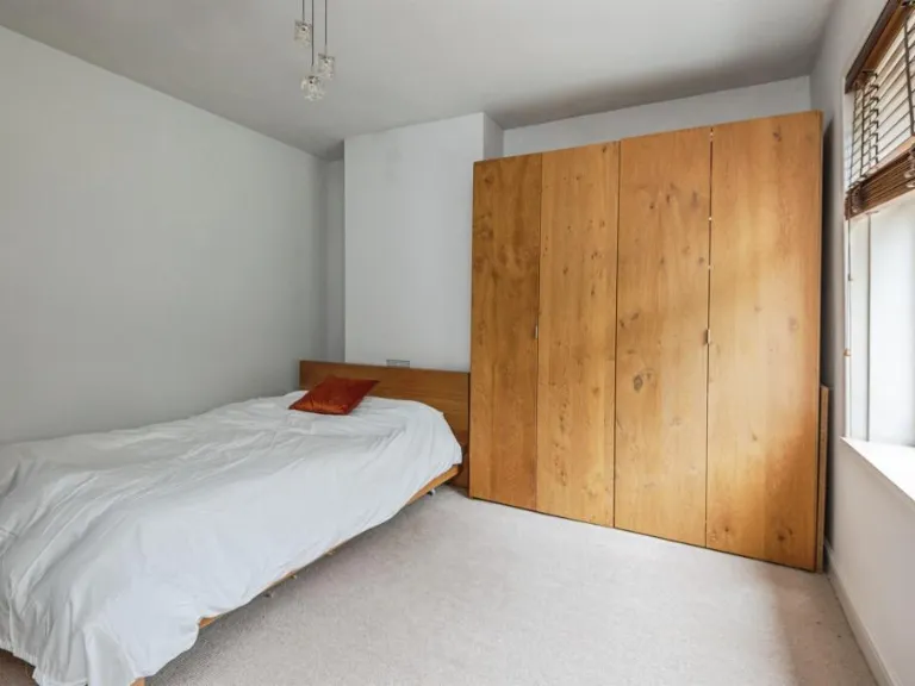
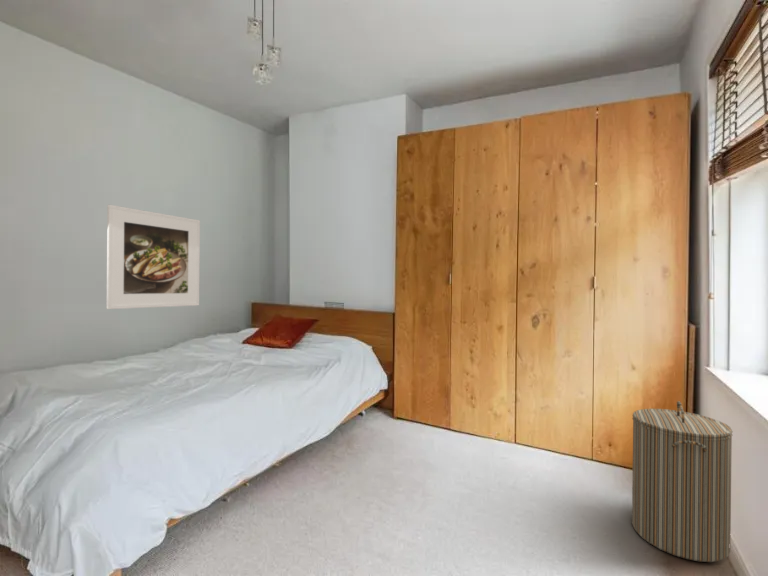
+ laundry hamper [631,400,733,563]
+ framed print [106,204,201,310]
